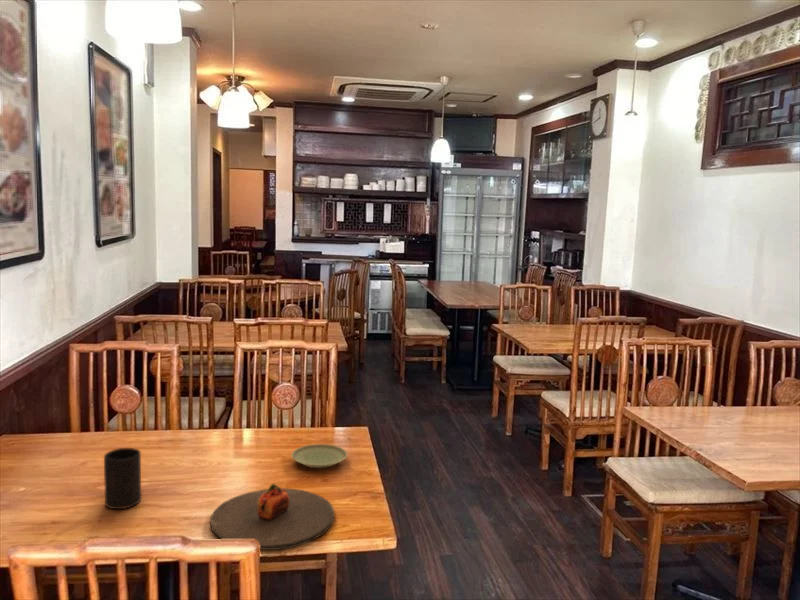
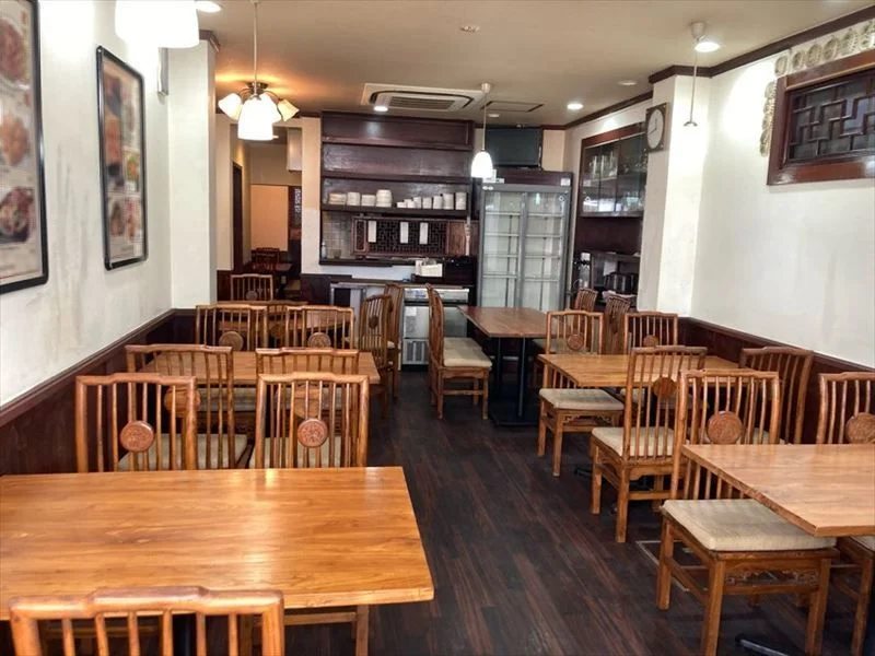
- plate [290,443,348,469]
- cup [103,447,142,510]
- plate [209,482,336,551]
